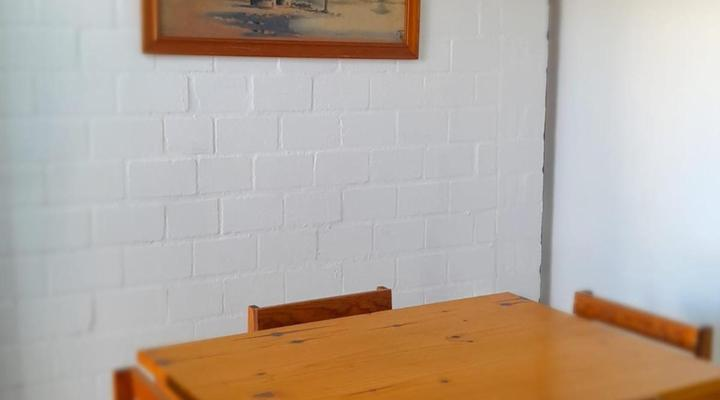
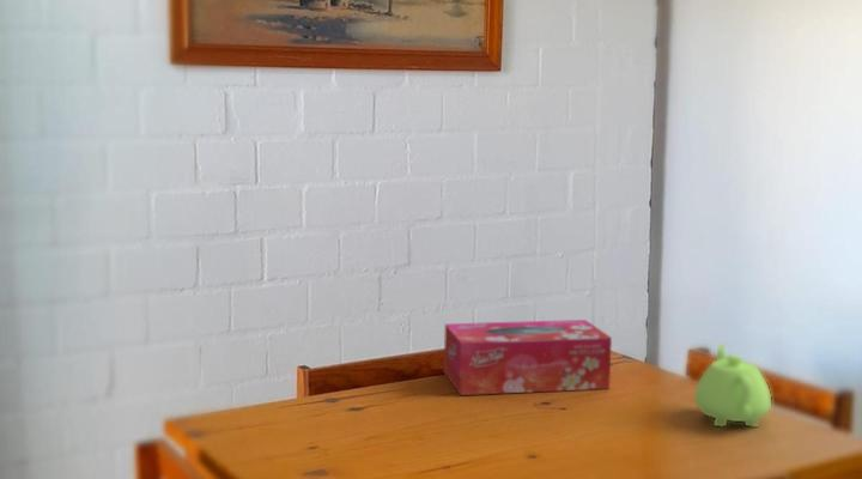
+ tissue box [443,319,613,396]
+ teapot [693,342,772,429]
